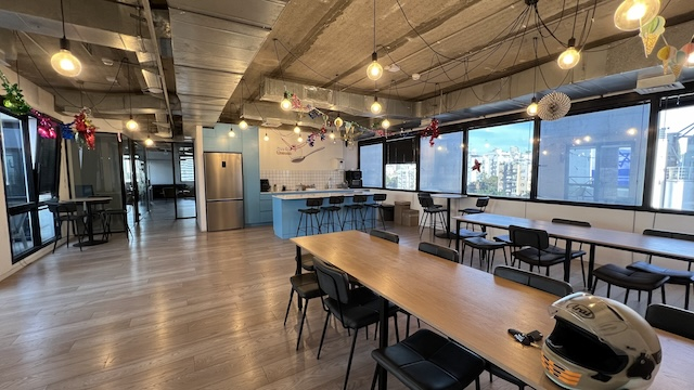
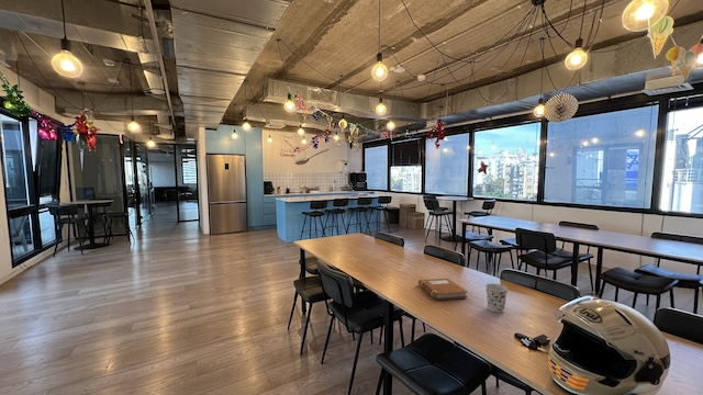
+ cup [484,282,509,314]
+ notebook [417,278,469,301]
